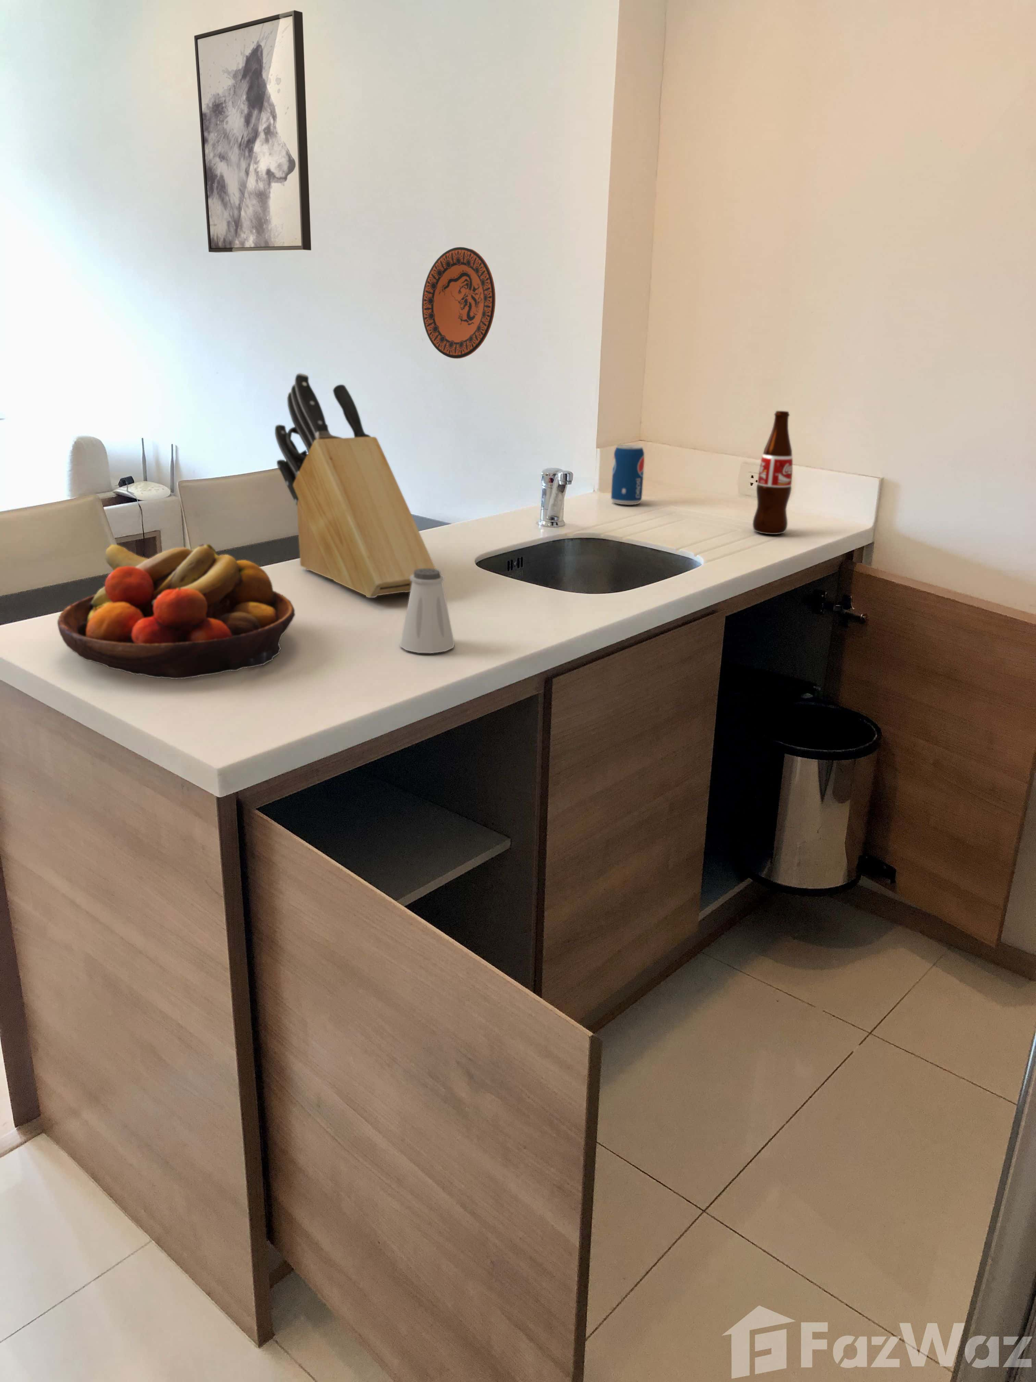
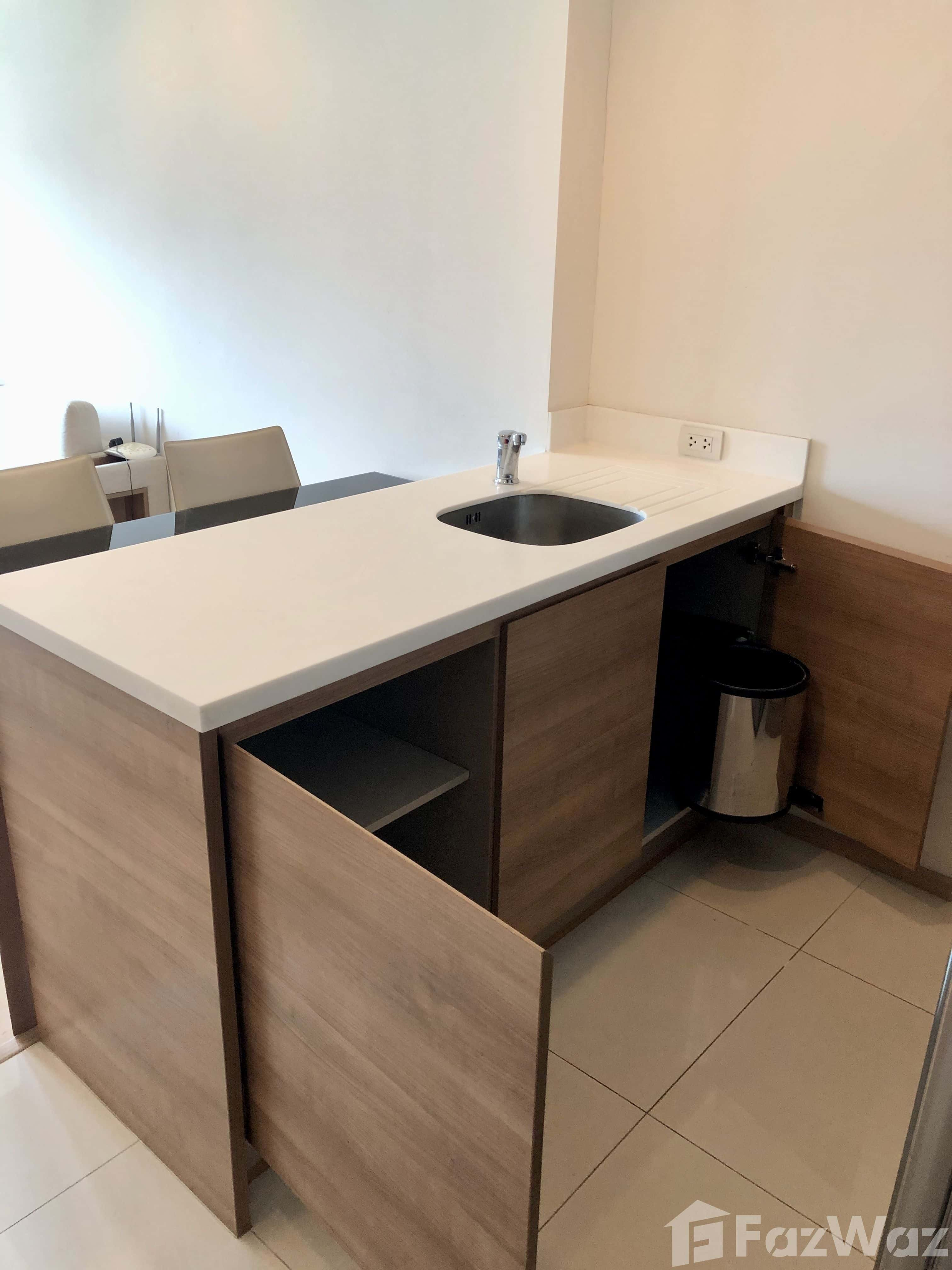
- bottle [752,410,793,534]
- knife block [274,373,436,599]
- saltshaker [399,568,455,654]
- decorative plate [421,247,496,359]
- wall art [194,10,311,252]
- beverage can [610,444,644,505]
- fruit bowl [57,543,295,679]
